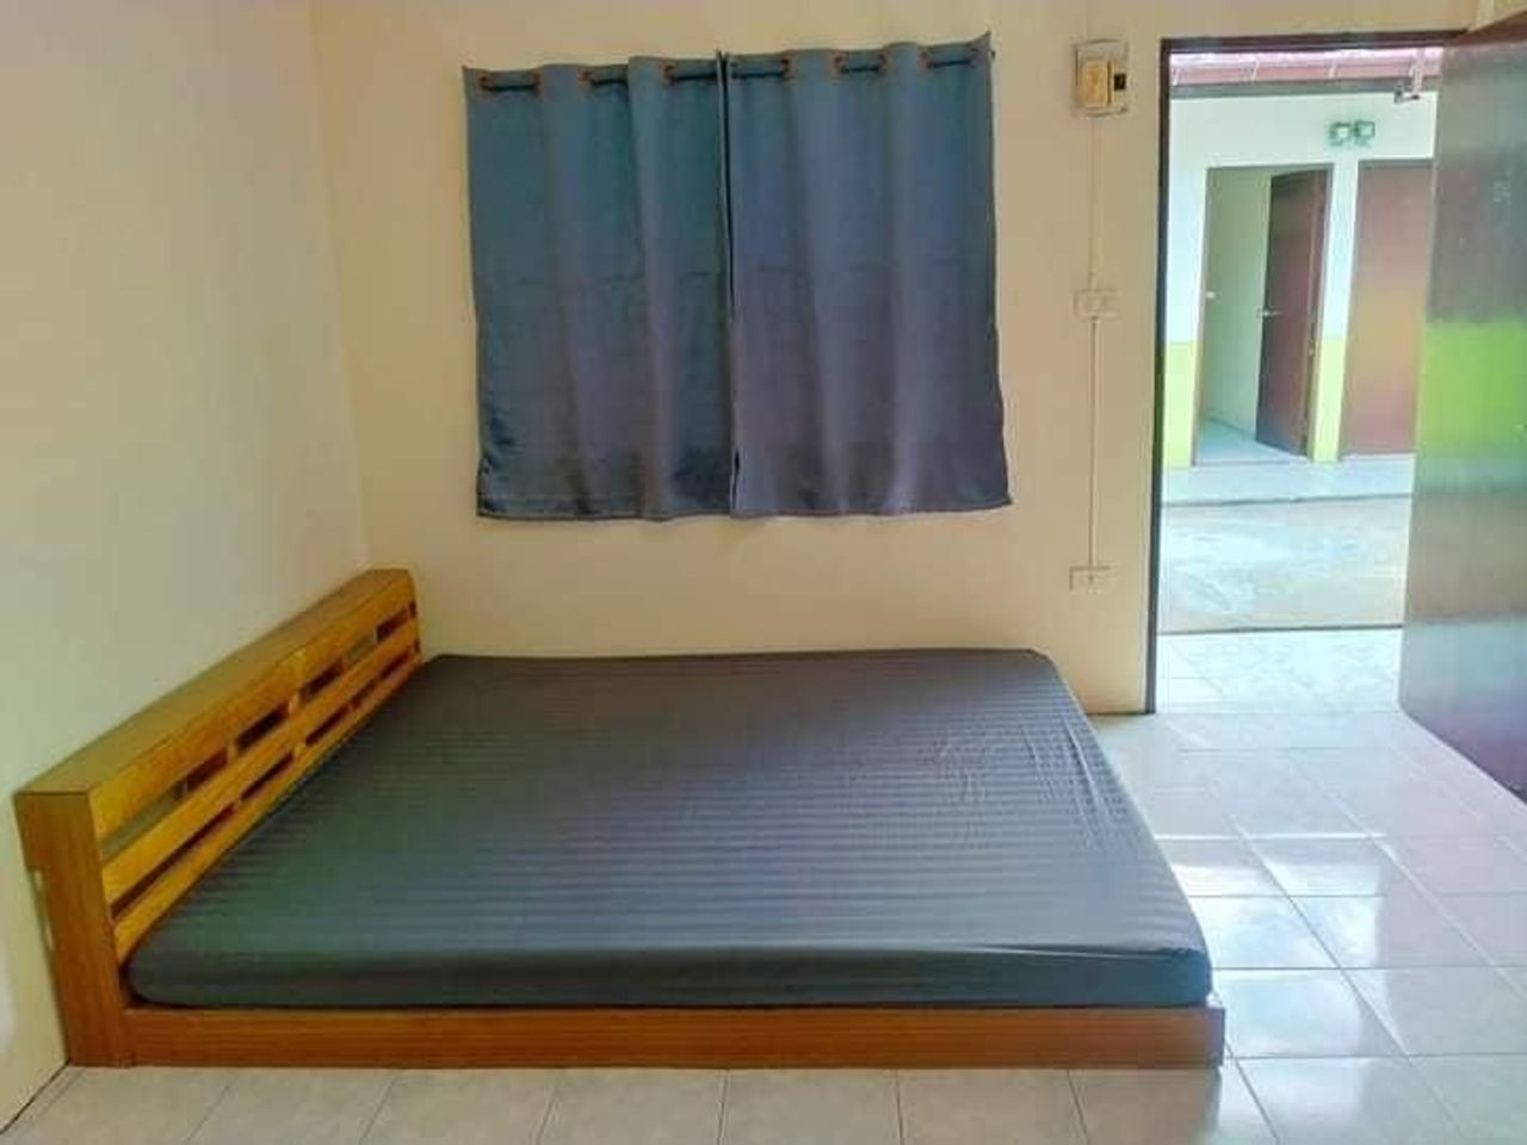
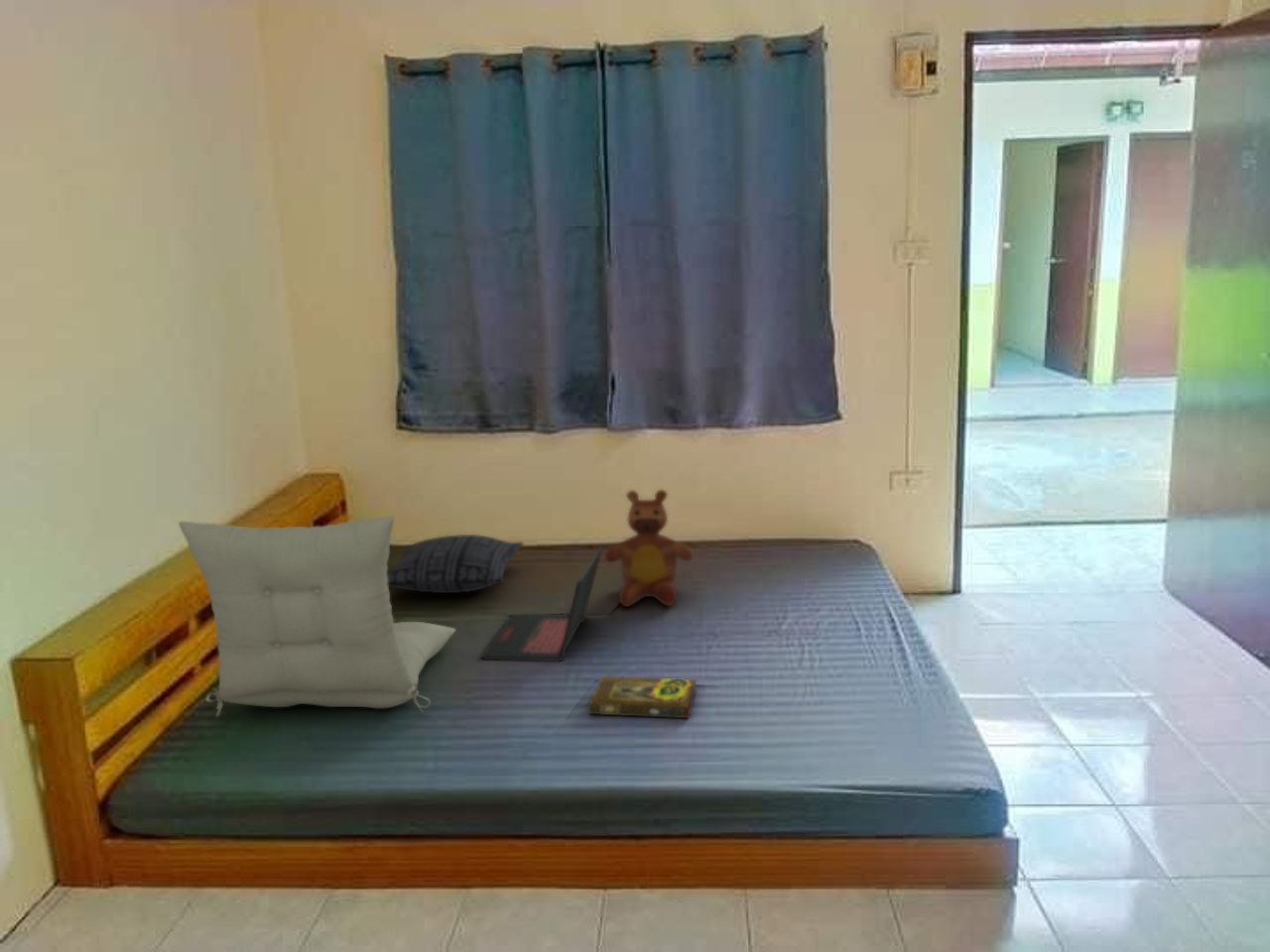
+ teddy bear [604,489,695,608]
+ seat cushion [178,516,456,718]
+ book [586,675,698,719]
+ pillow [387,534,525,594]
+ laptop [480,545,603,662]
